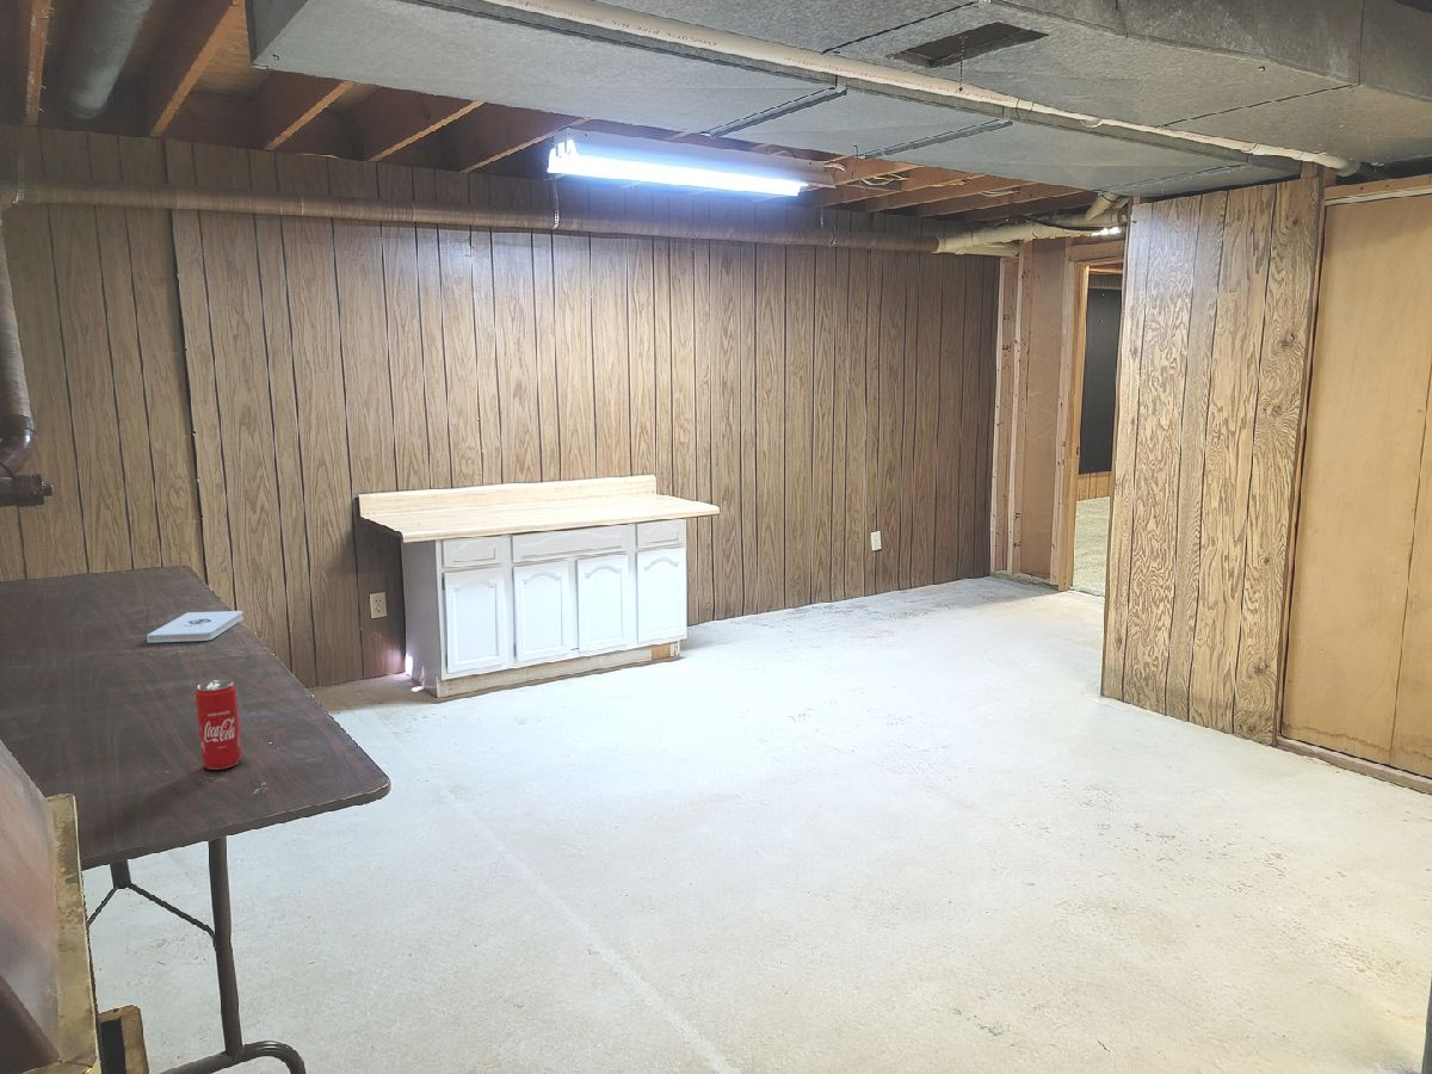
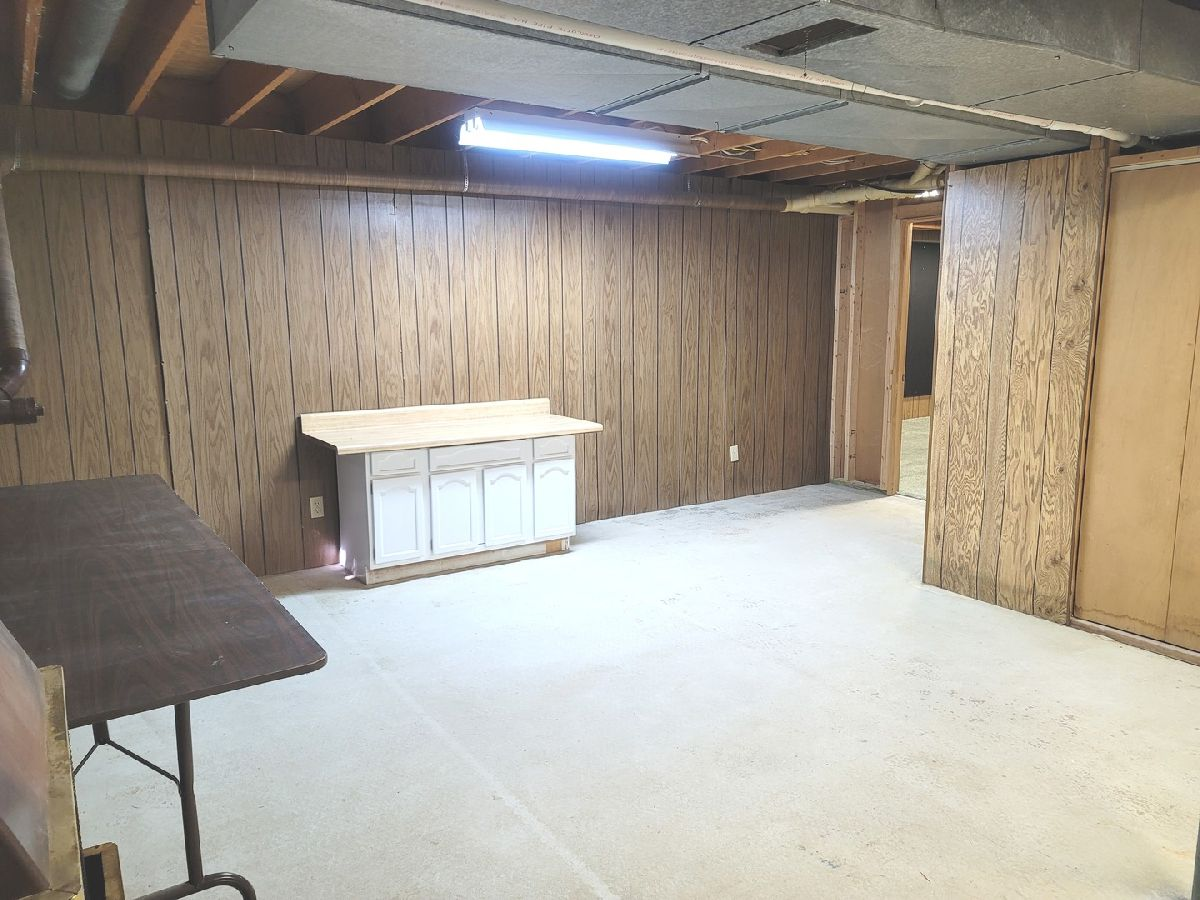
- notepad [146,610,245,644]
- beverage can [195,679,242,771]
